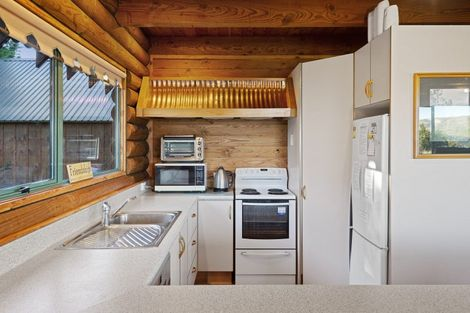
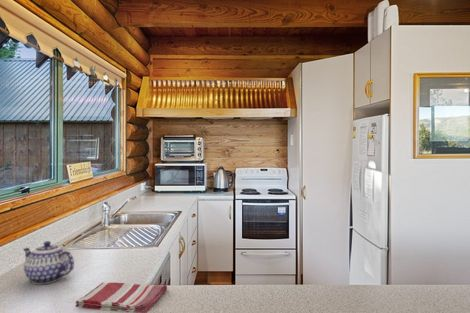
+ teapot [22,240,75,285]
+ dish towel [74,282,168,313]
